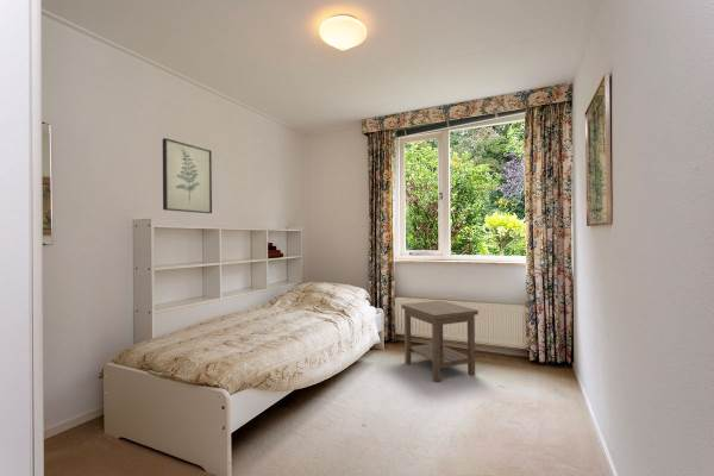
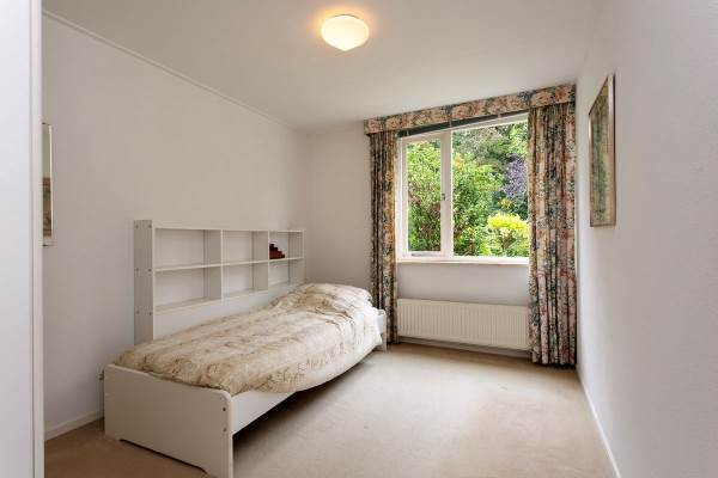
- wall art [162,137,213,214]
- side table [400,300,480,383]
